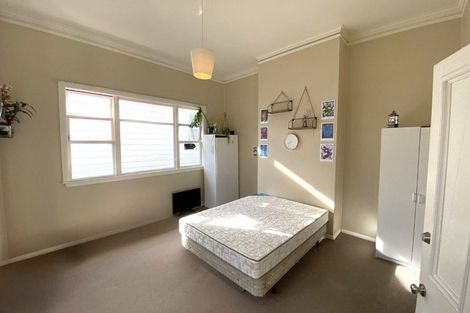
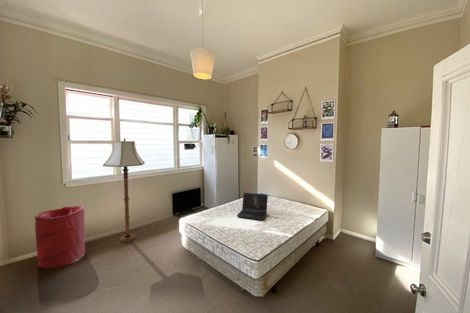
+ laundry hamper [34,205,86,270]
+ laptop computer [236,192,269,221]
+ floor lamp [102,137,146,243]
